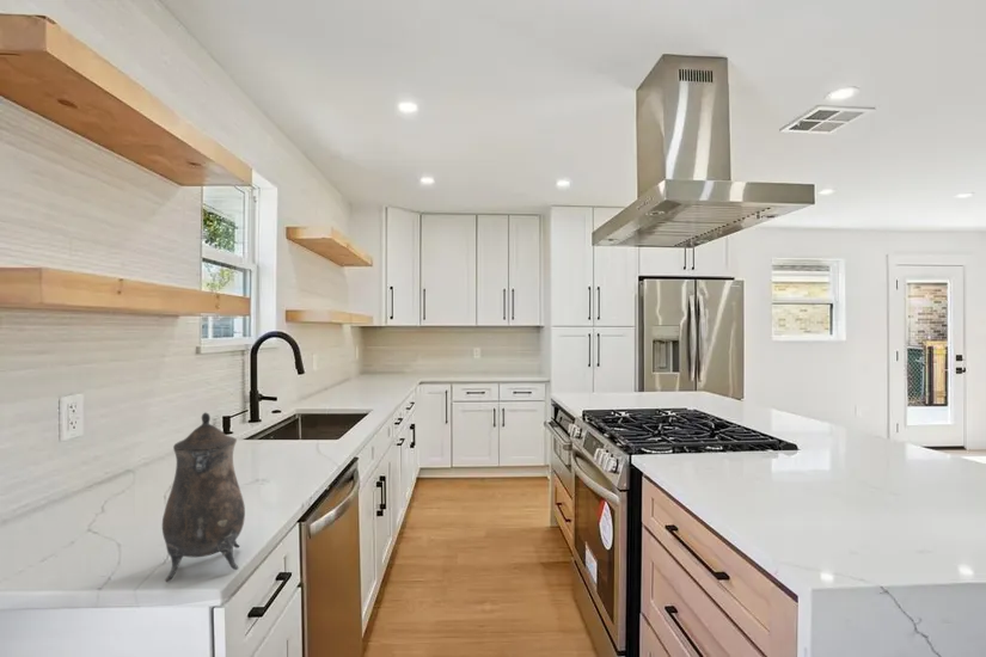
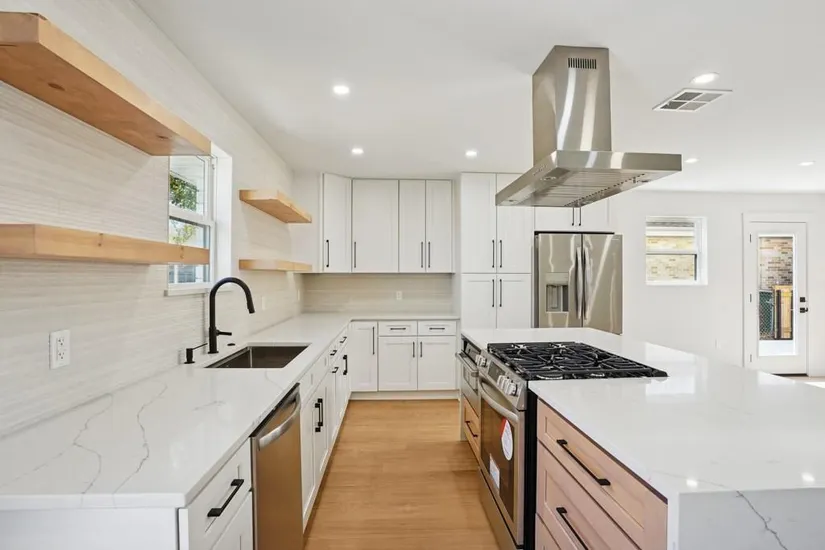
- teapot [161,411,246,583]
